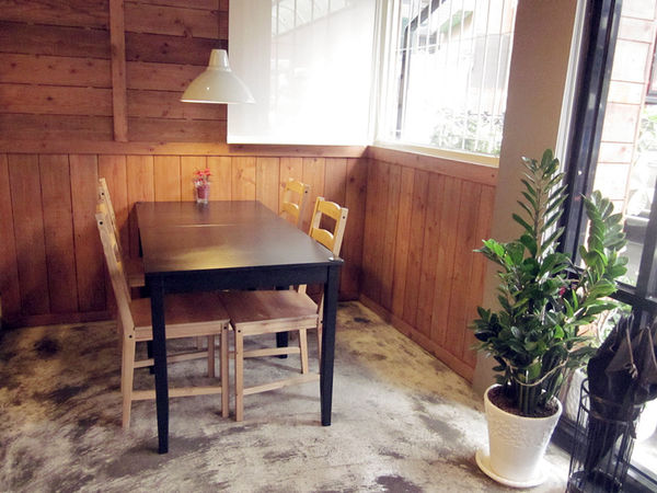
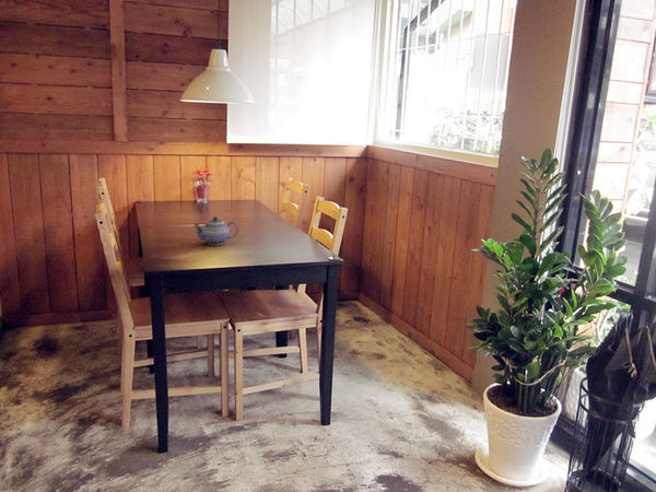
+ teapot [192,215,239,246]
